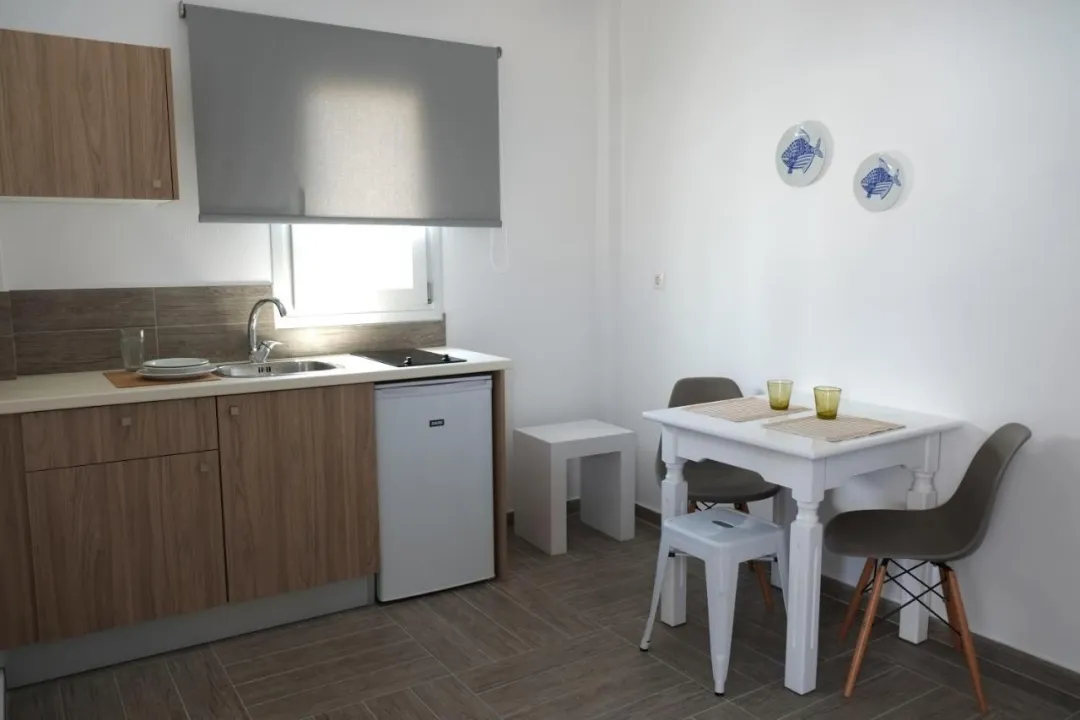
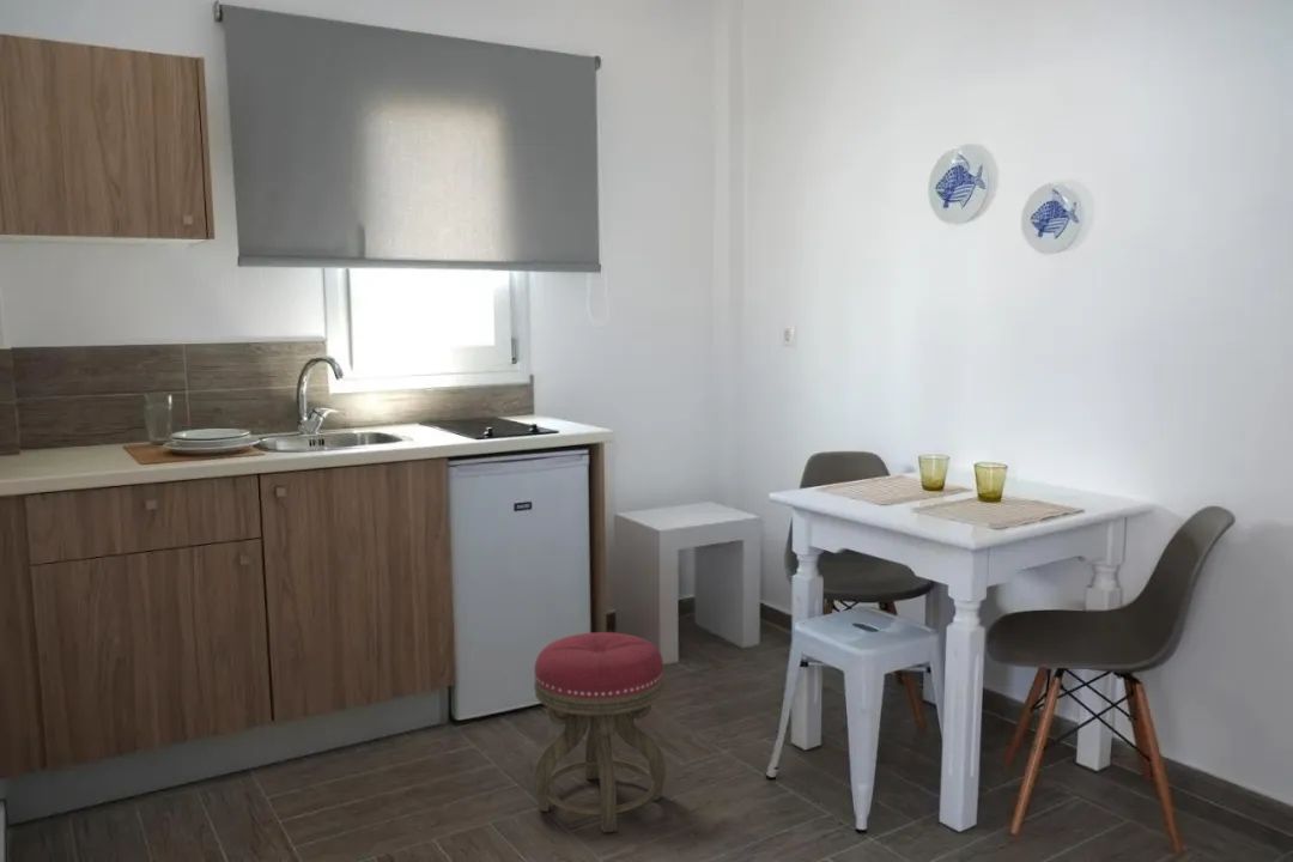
+ stool [533,631,667,833]
